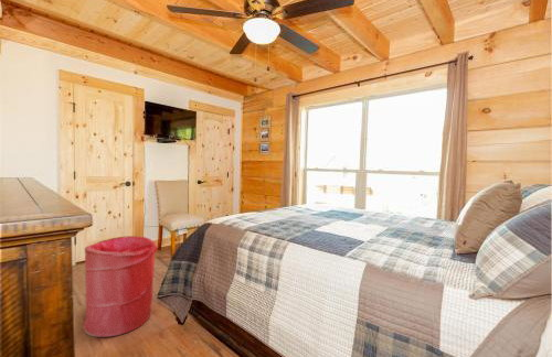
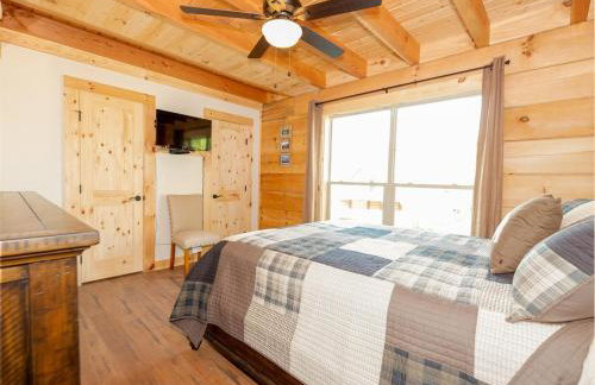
- laundry hamper [82,235,158,338]
